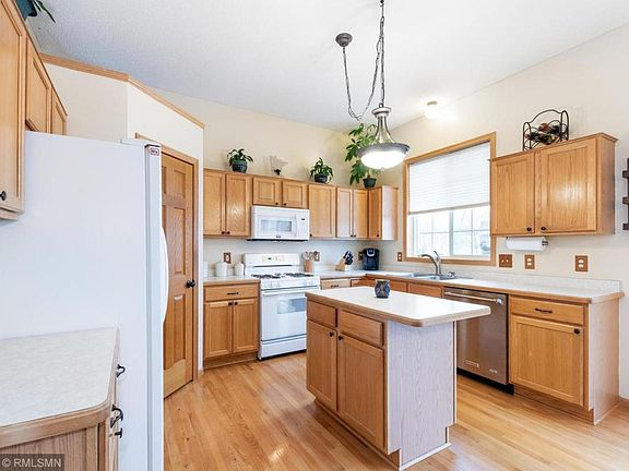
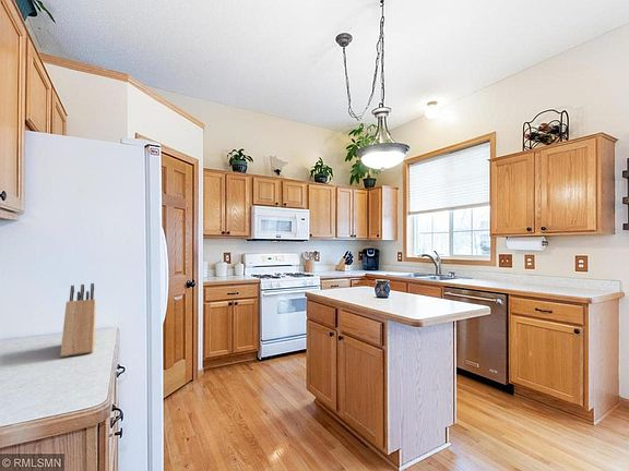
+ knife block [59,282,97,359]
